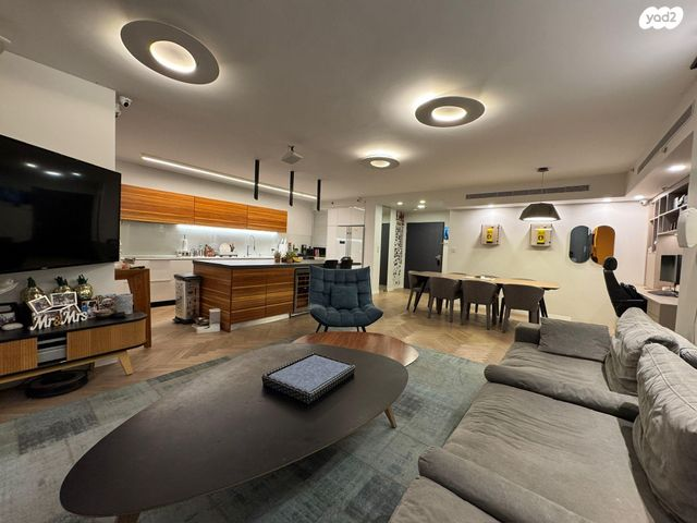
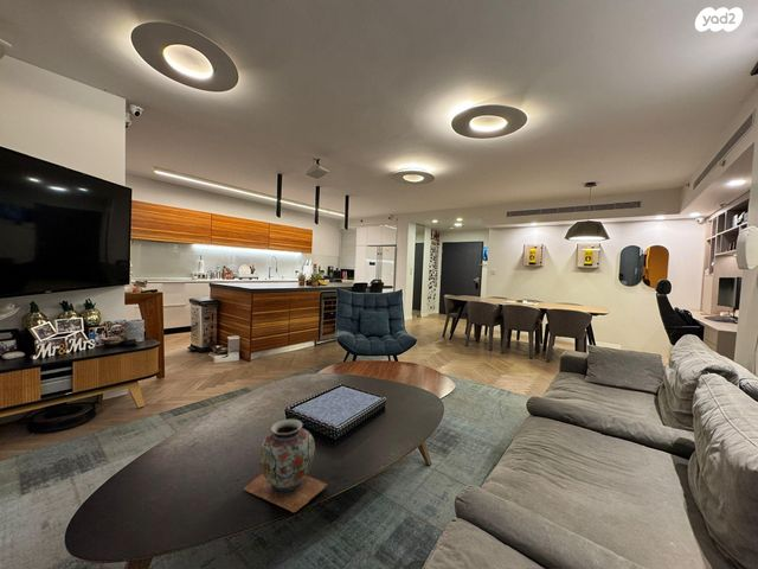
+ decorative vase [243,418,328,513]
